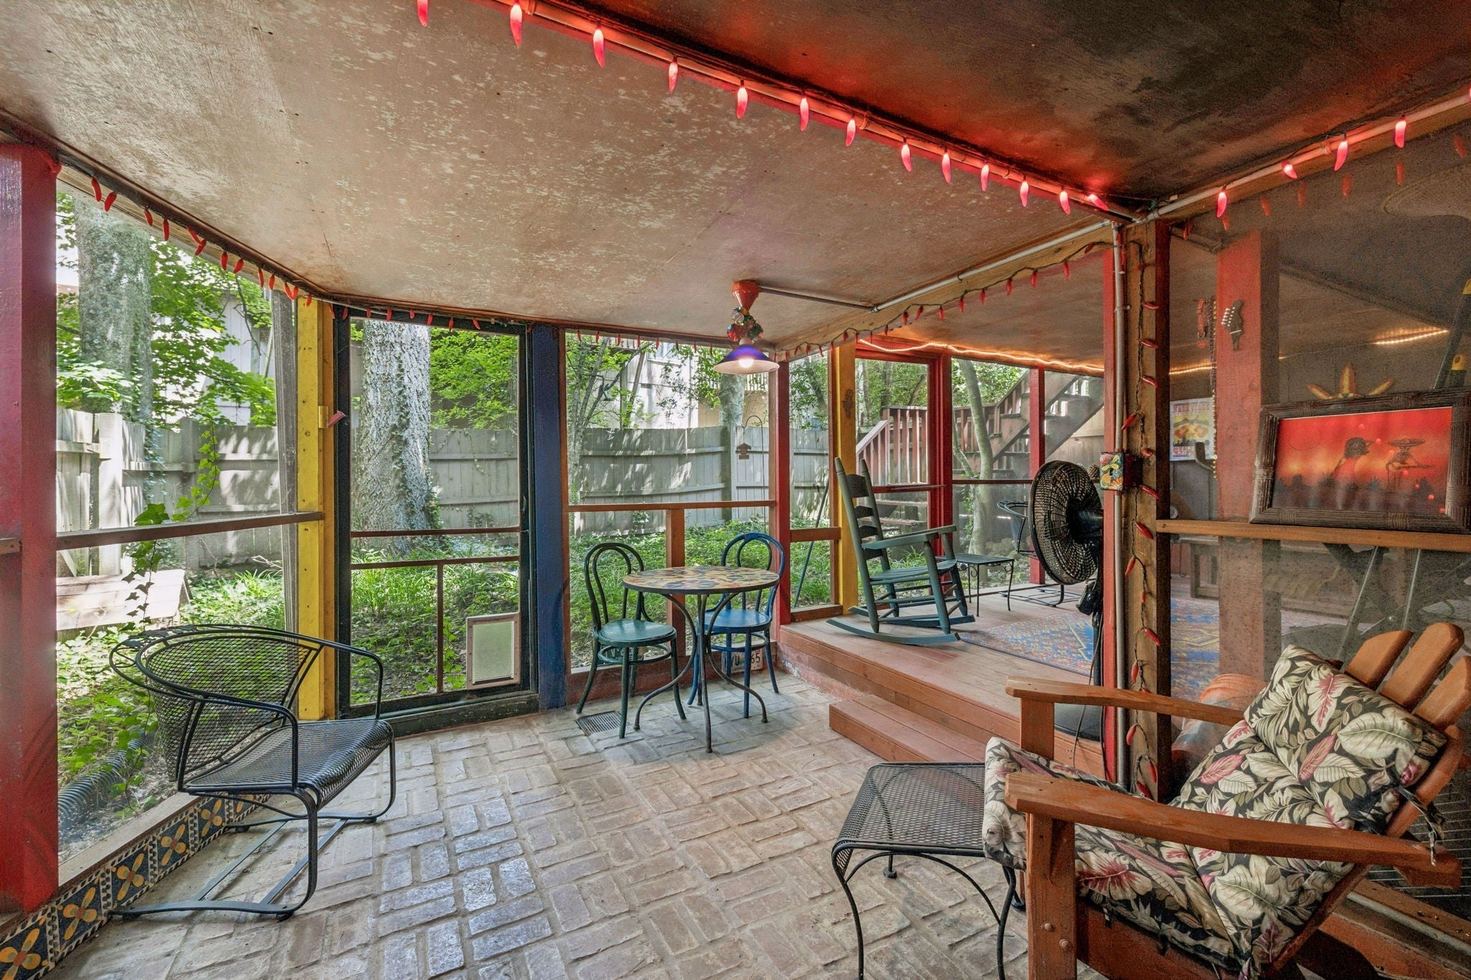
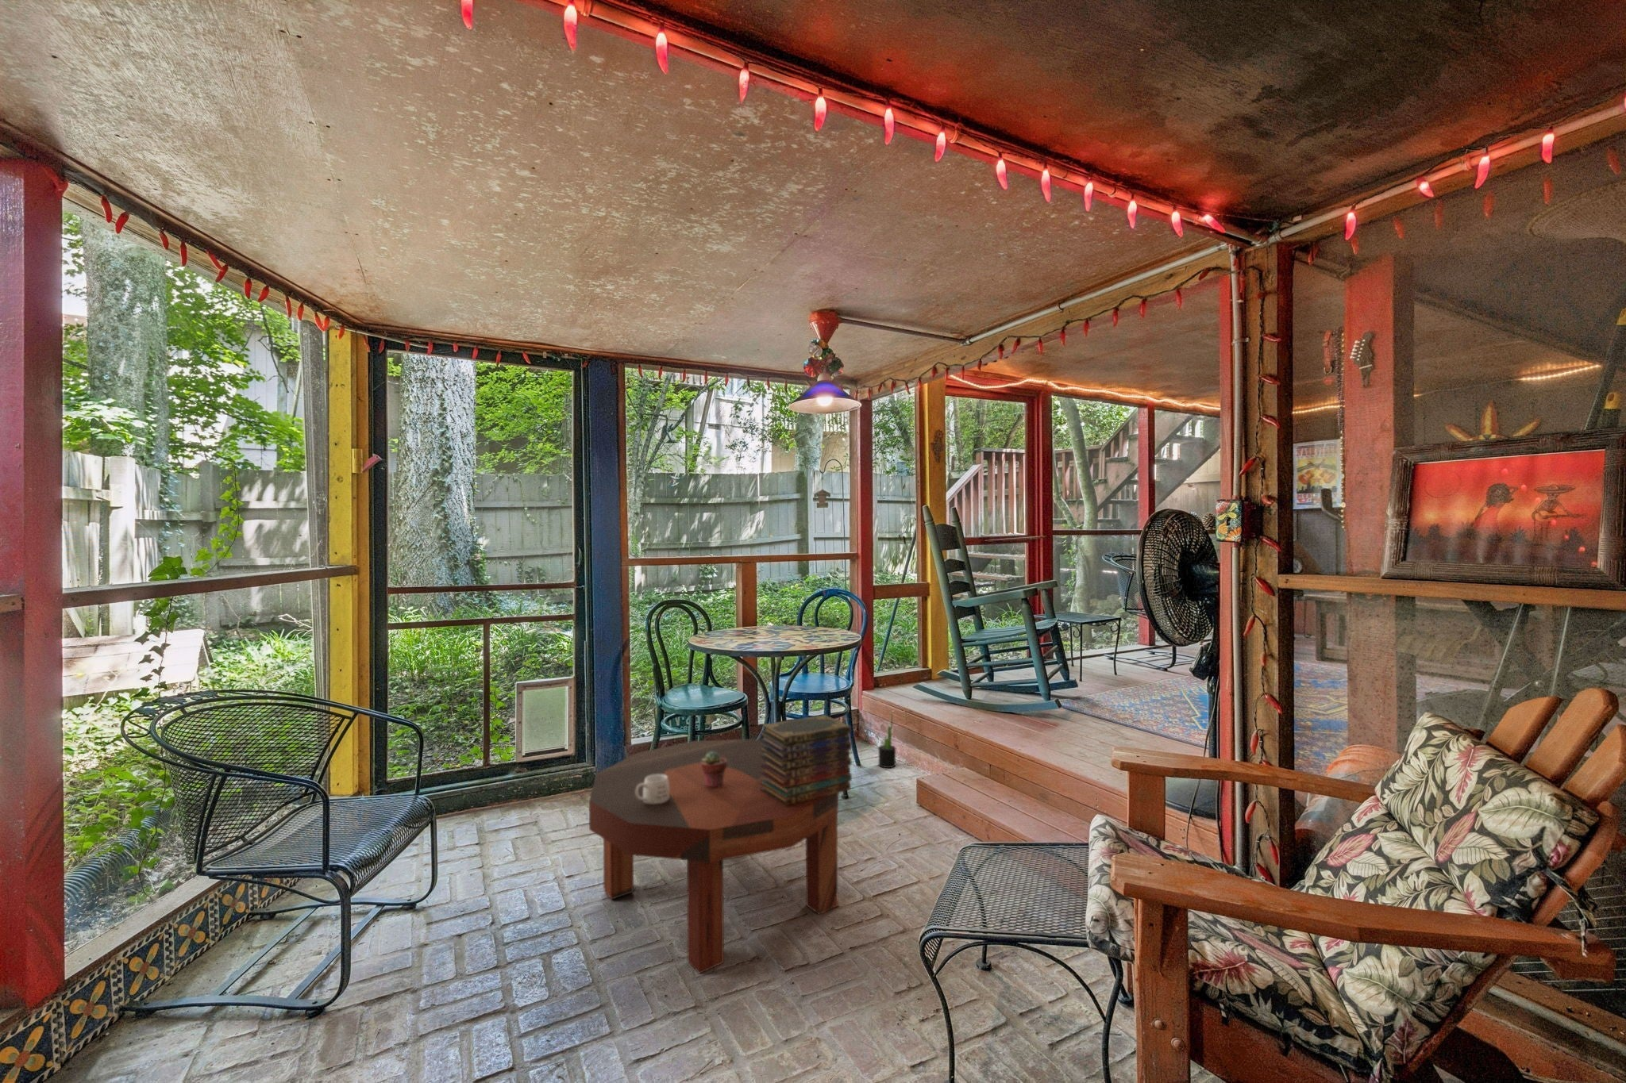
+ book stack [759,714,852,806]
+ decorative plant [878,712,897,769]
+ coffee table [589,737,839,974]
+ mug [635,775,670,805]
+ potted succulent [701,752,727,788]
